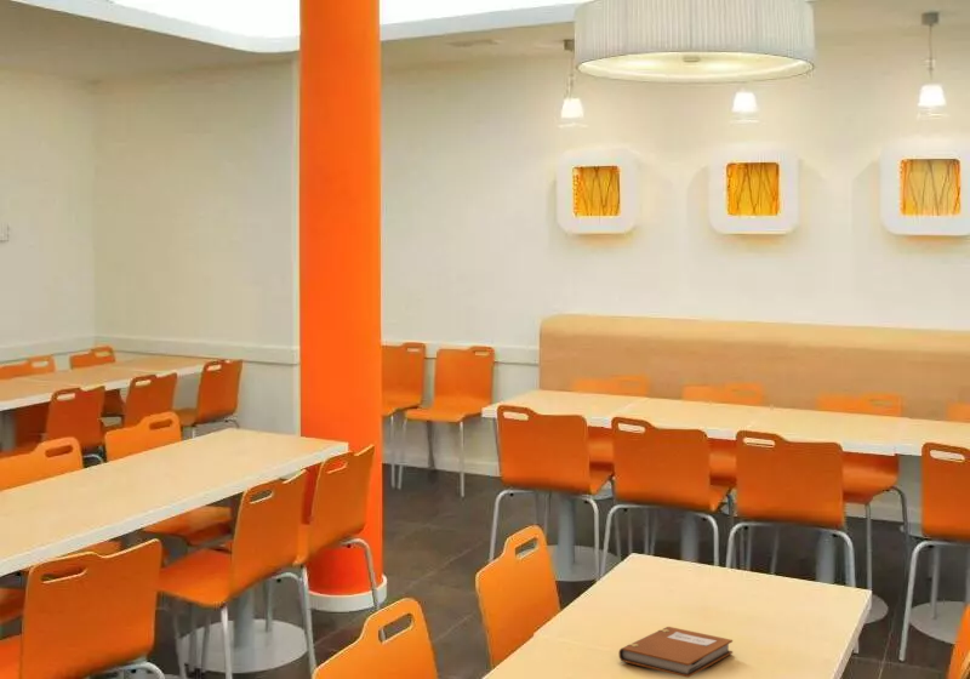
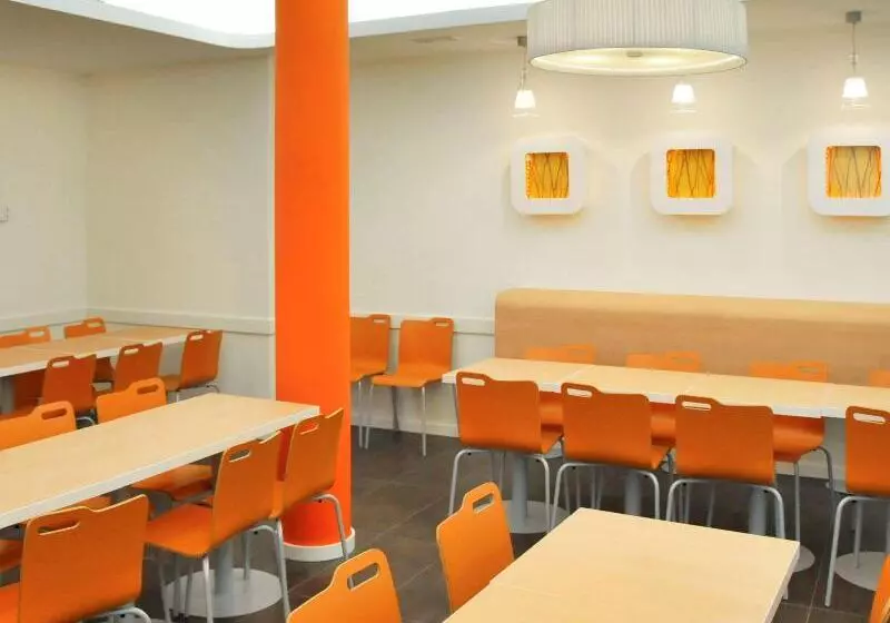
- notebook [618,626,734,679]
